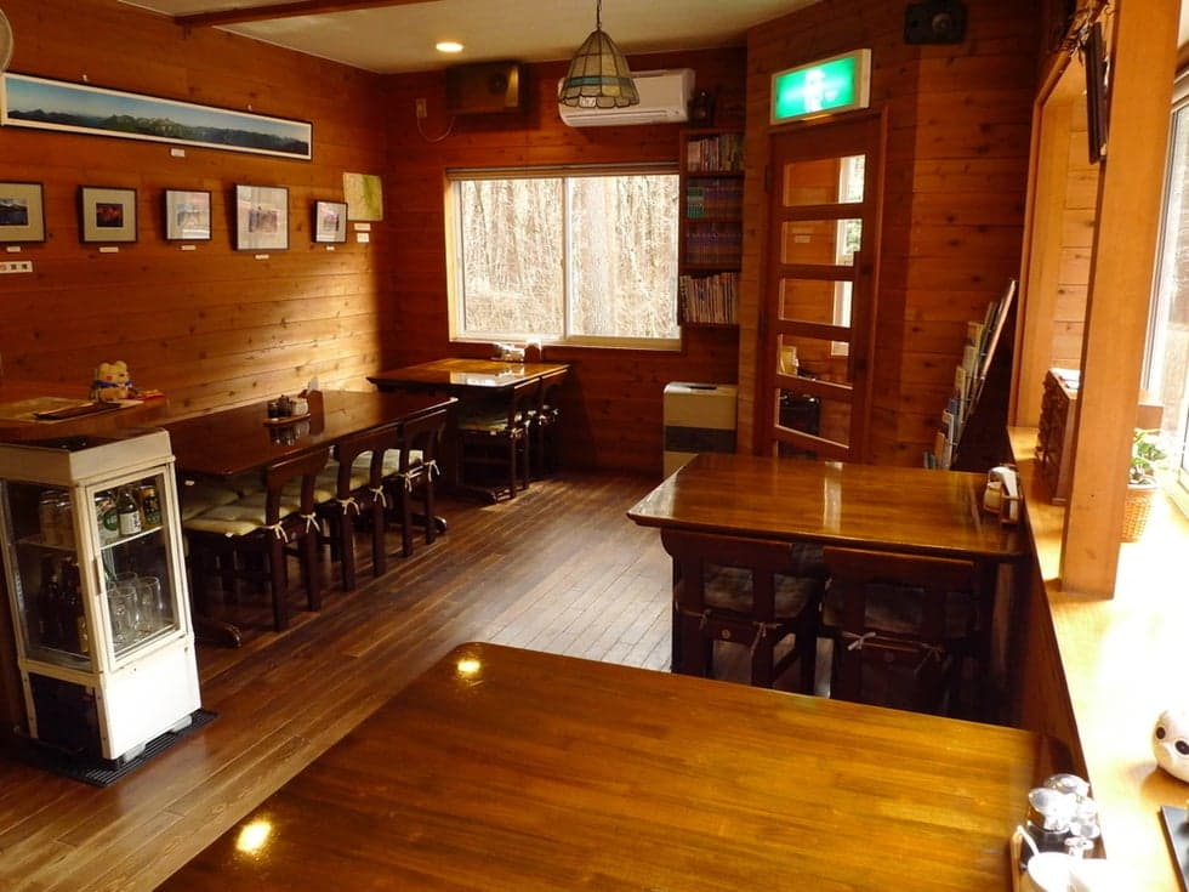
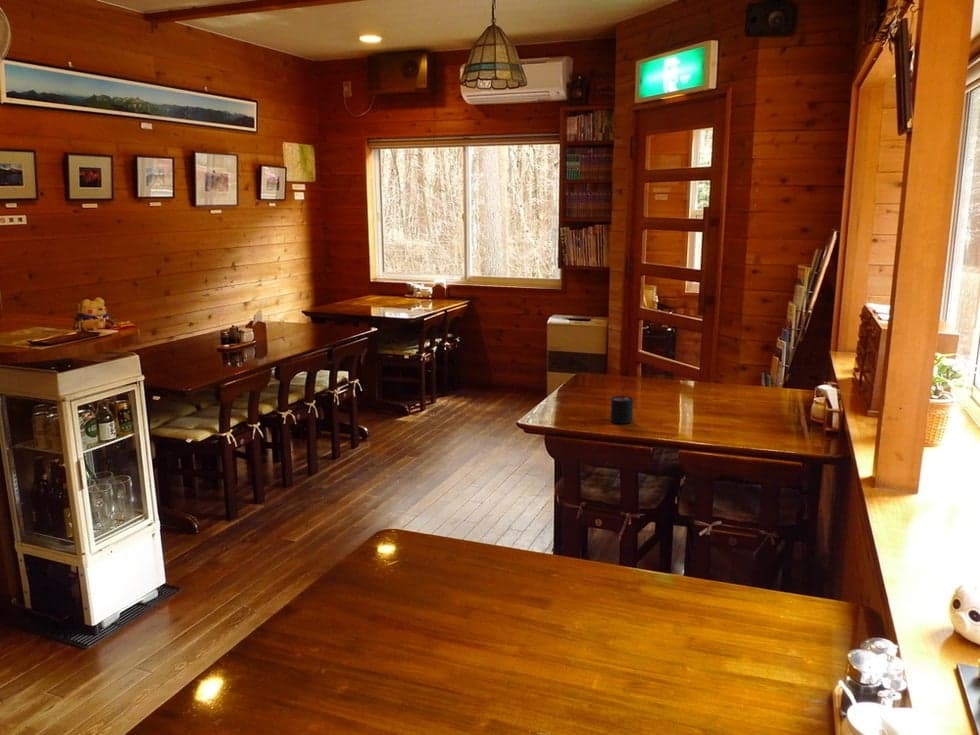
+ candle [609,389,635,425]
